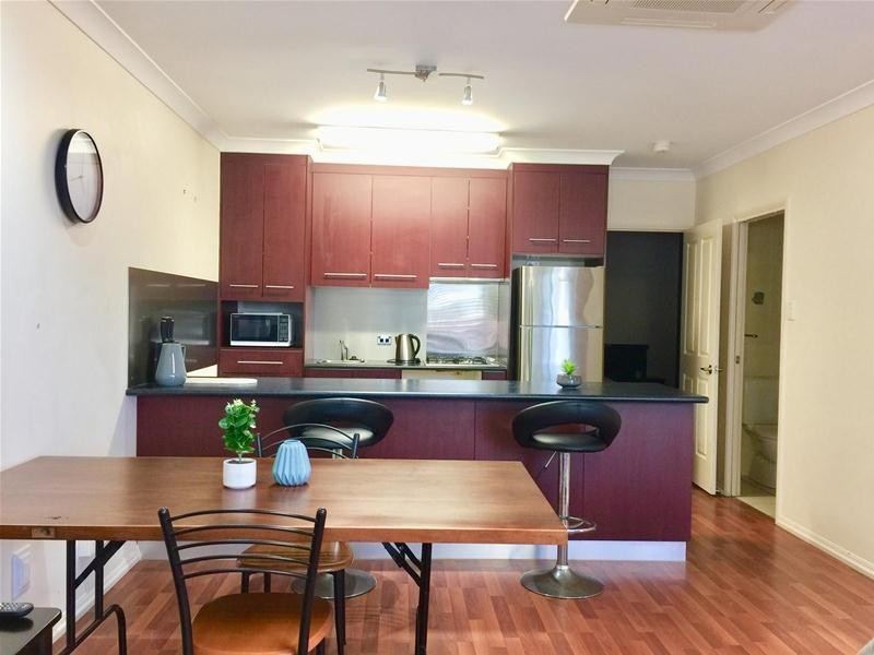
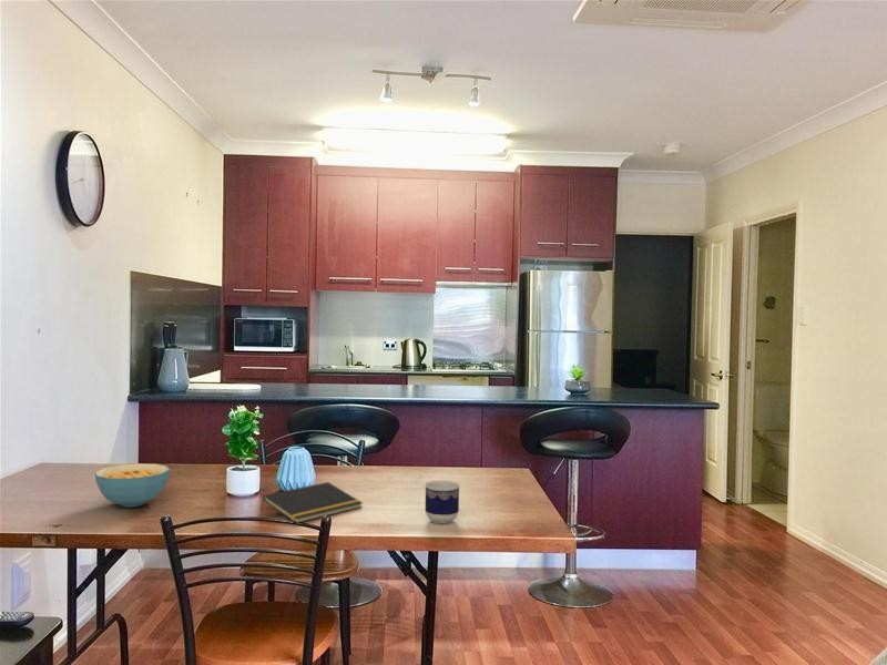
+ notepad [259,481,364,524]
+ cup [424,479,461,524]
+ cereal bowl [94,462,171,508]
